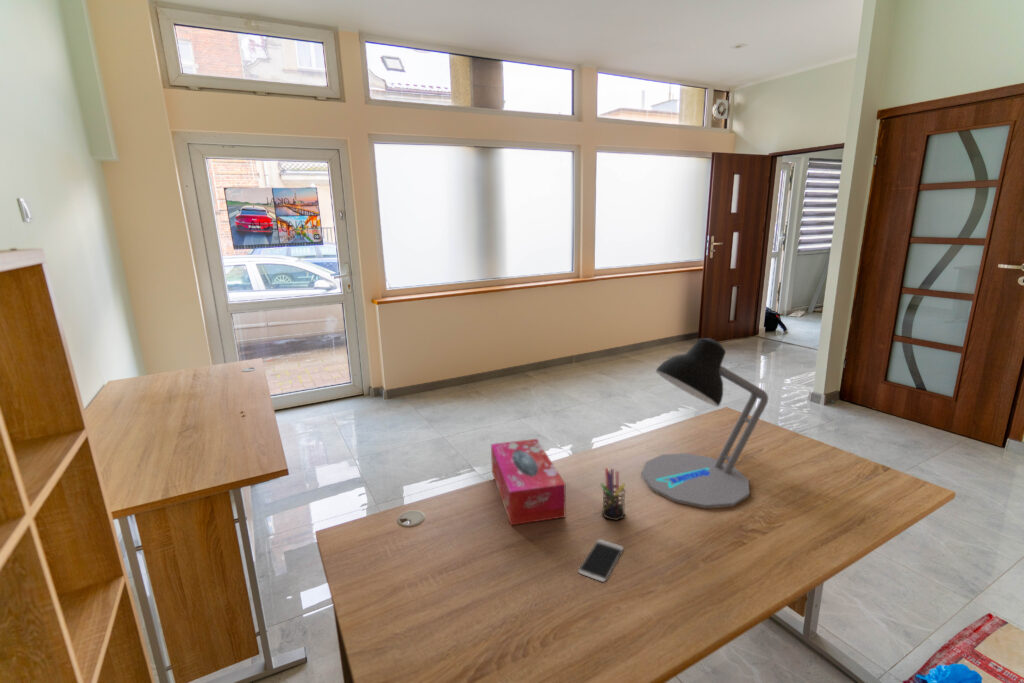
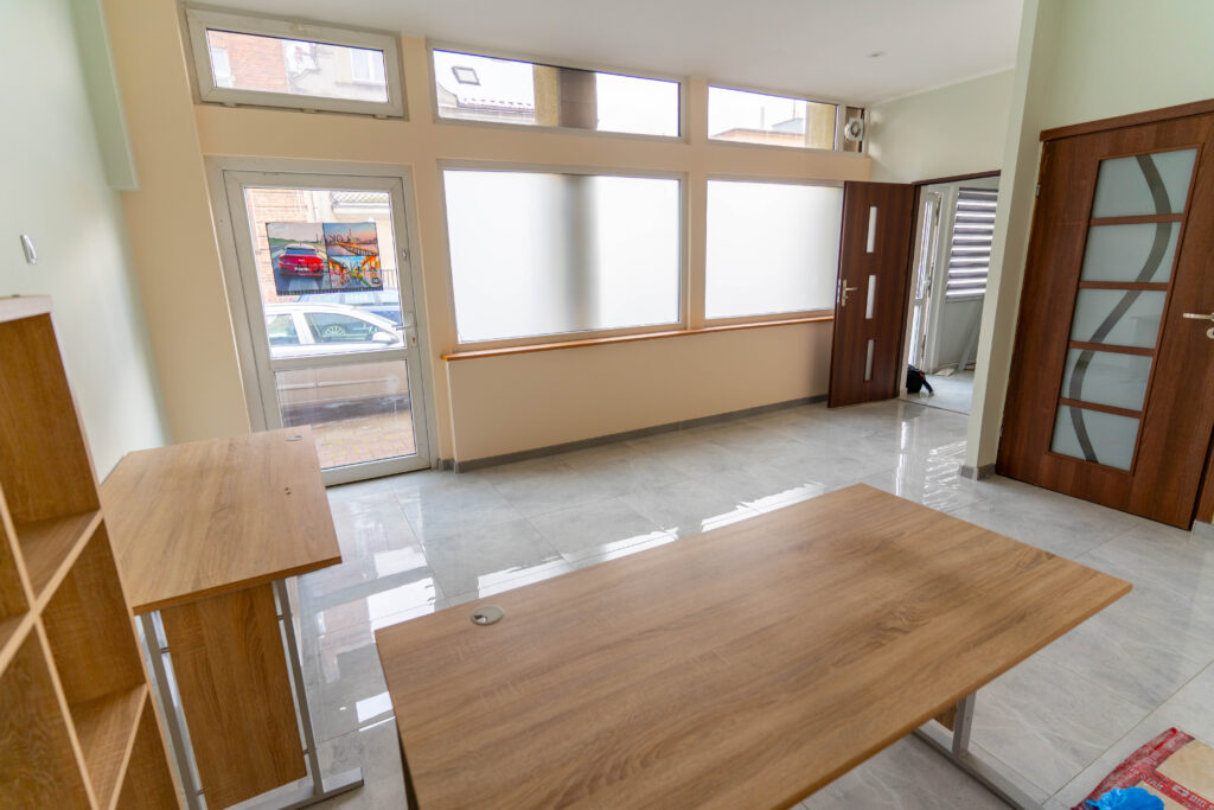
- desk lamp [641,337,769,509]
- pen holder [600,467,627,521]
- tissue box [490,438,566,526]
- smartphone [577,538,624,583]
